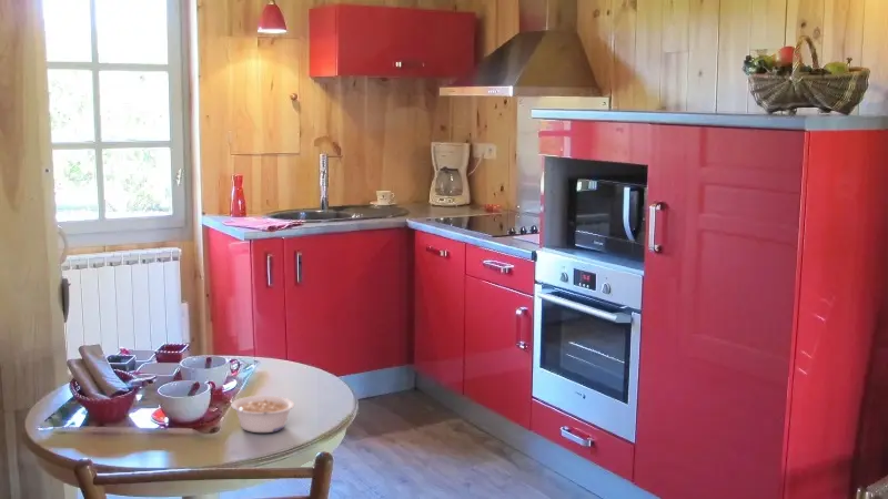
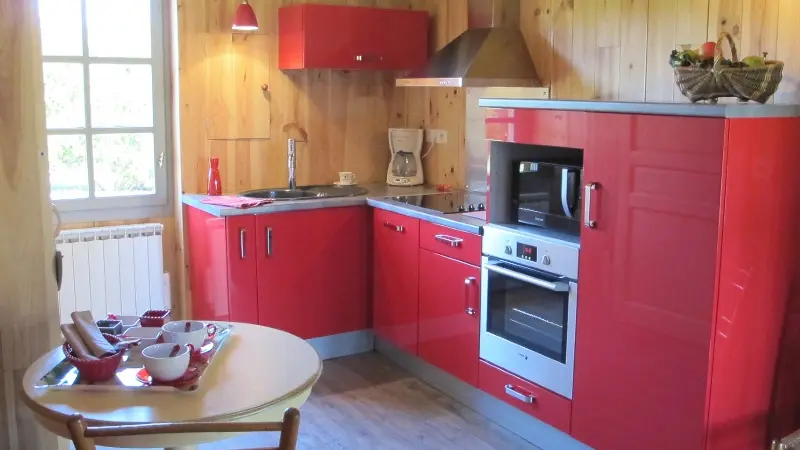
- legume [230,395,295,434]
